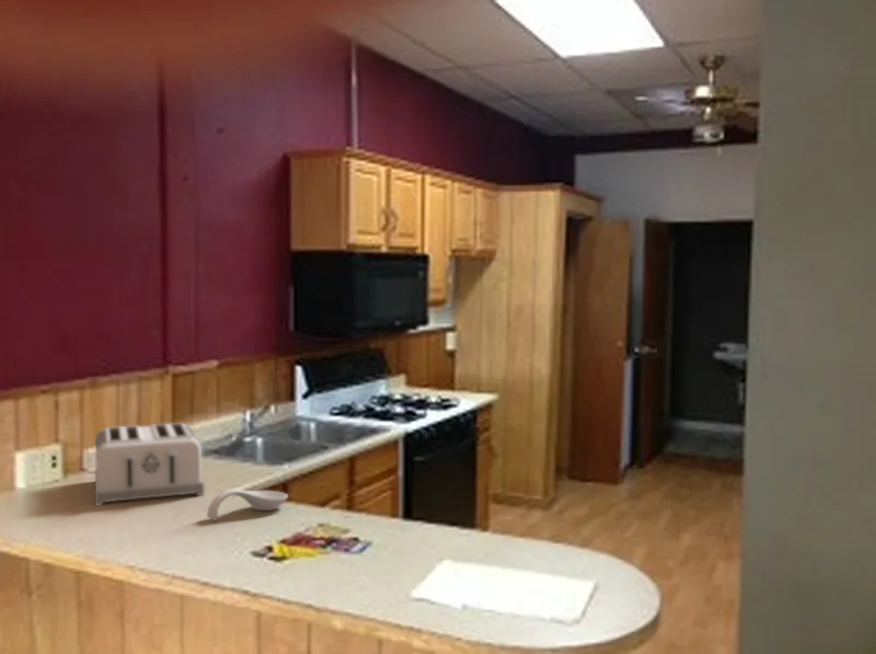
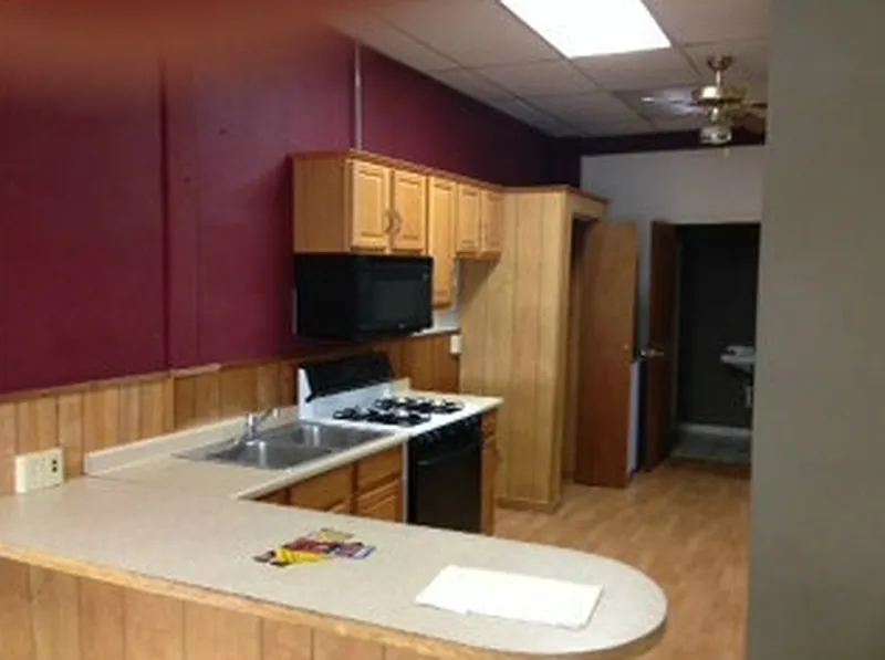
- spoon rest [206,487,289,521]
- toaster [94,422,206,506]
